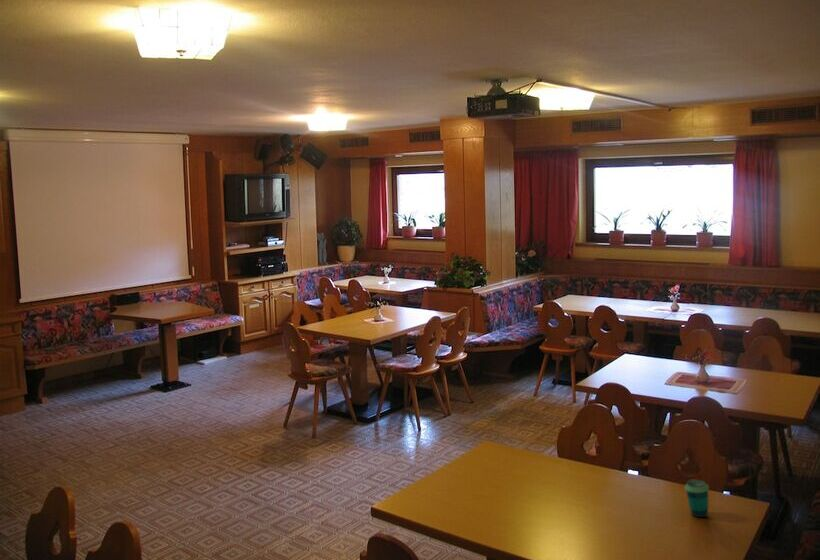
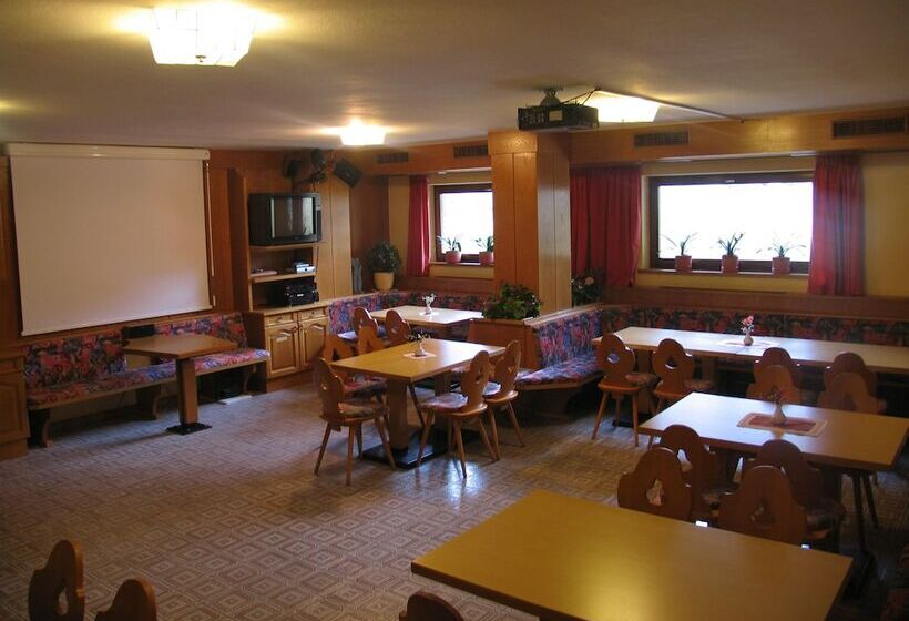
- cup [684,479,710,518]
